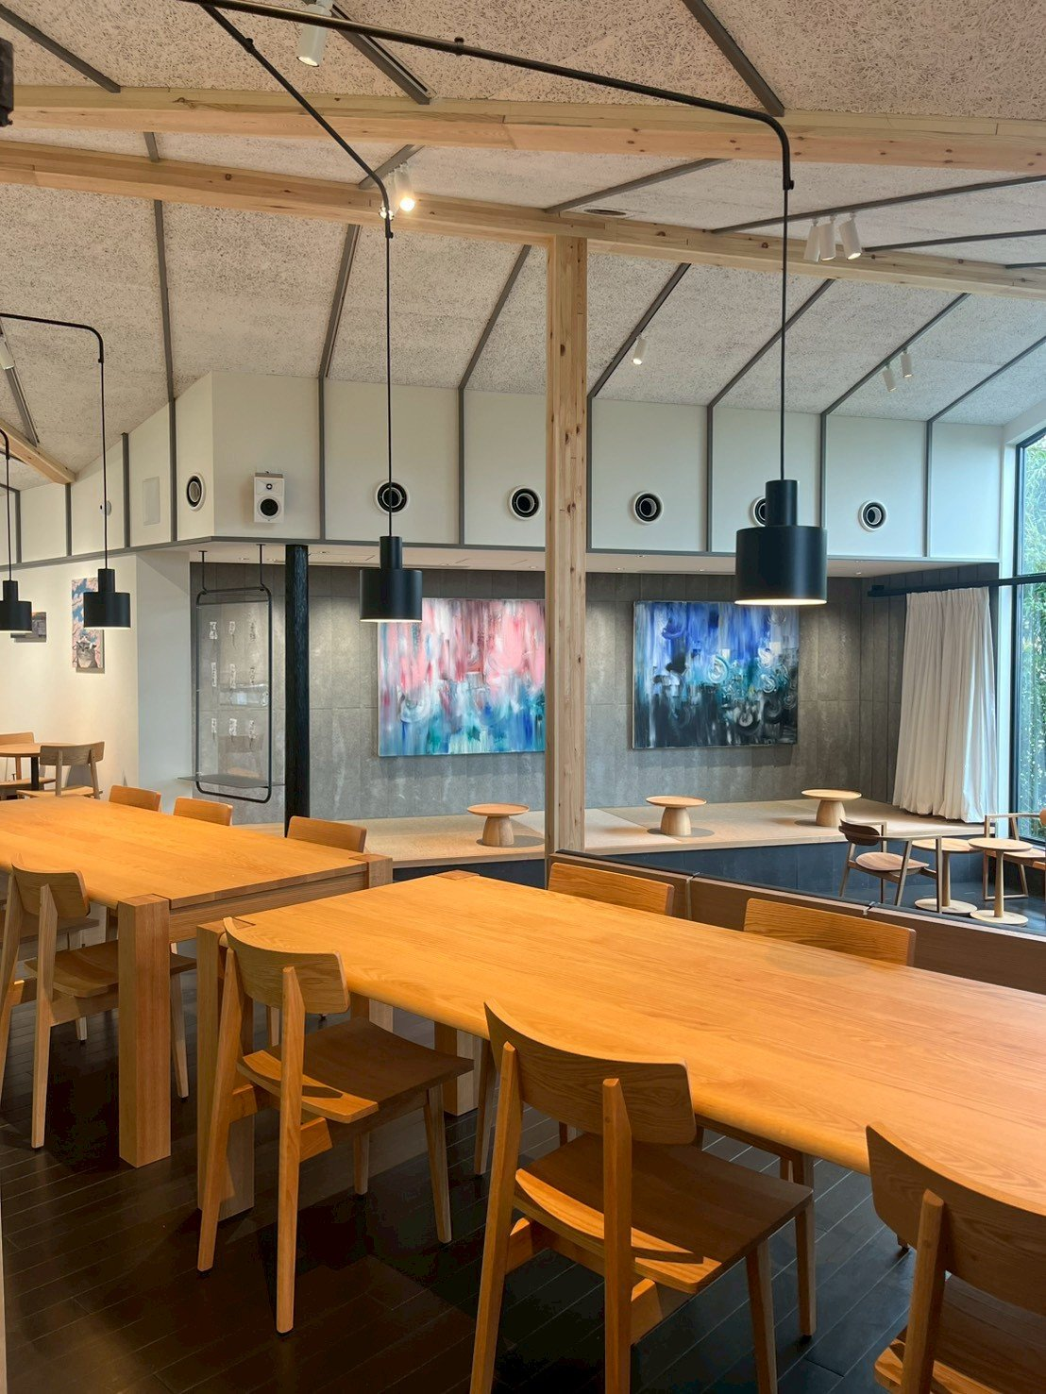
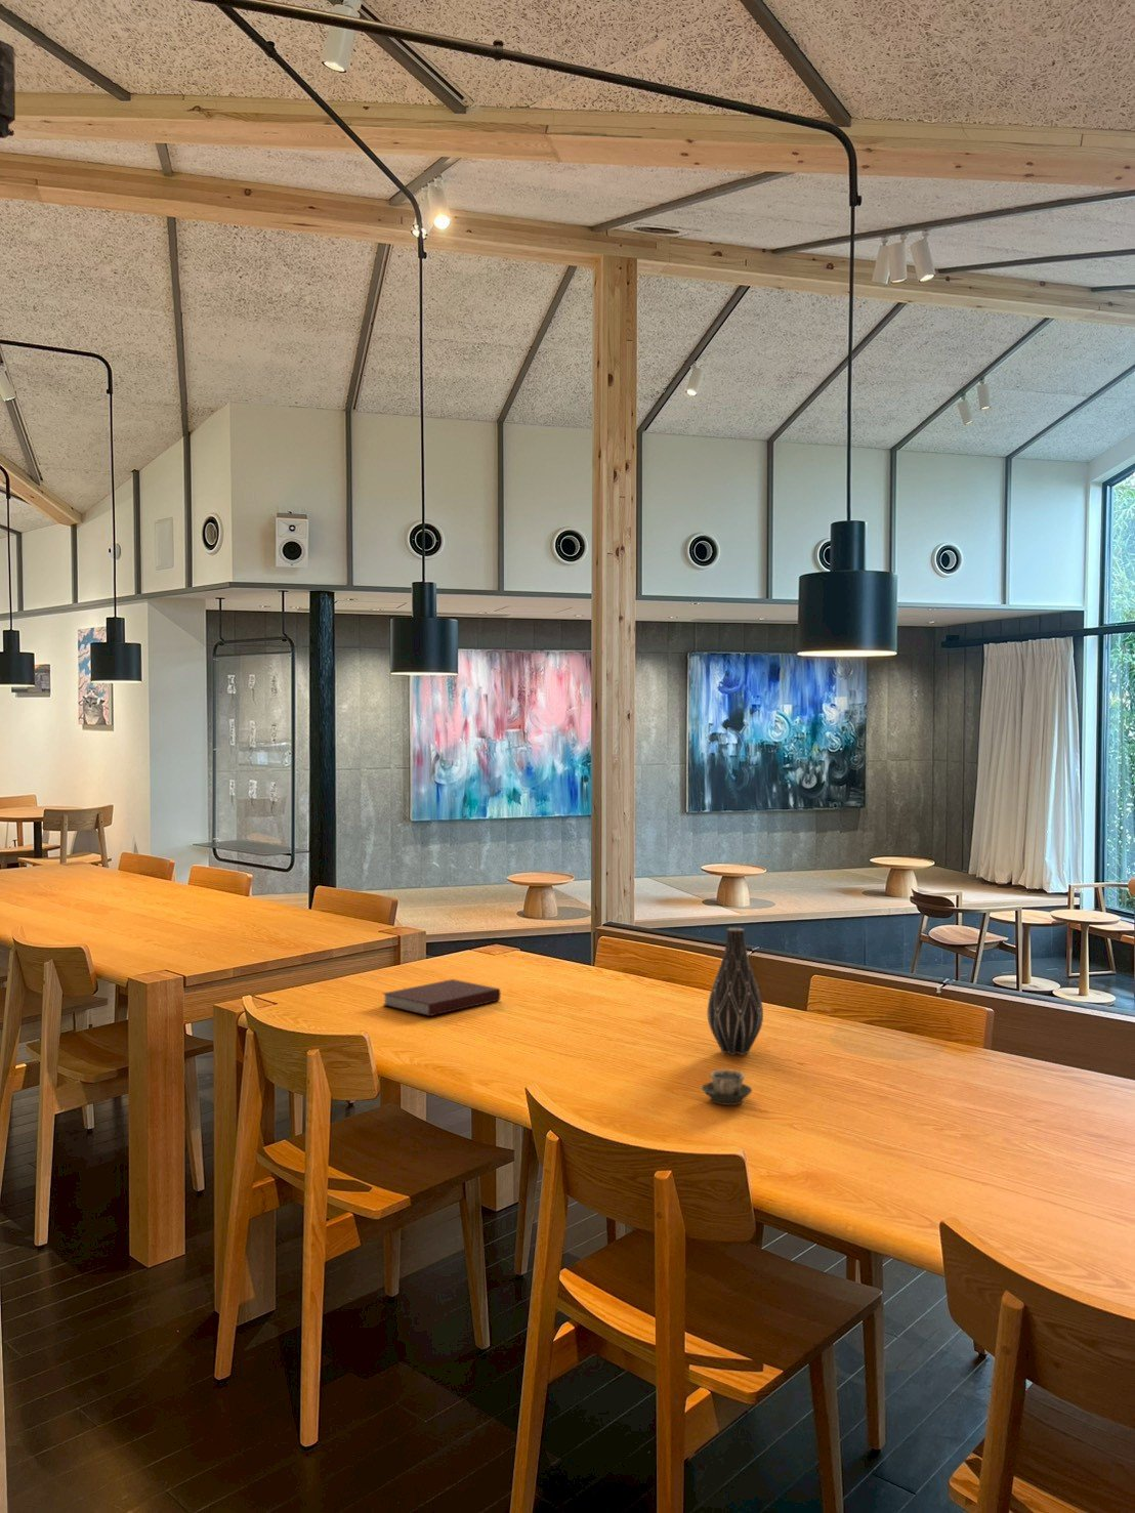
+ vase [706,928,764,1056]
+ cup [701,1068,753,1106]
+ notebook [382,979,502,1017]
